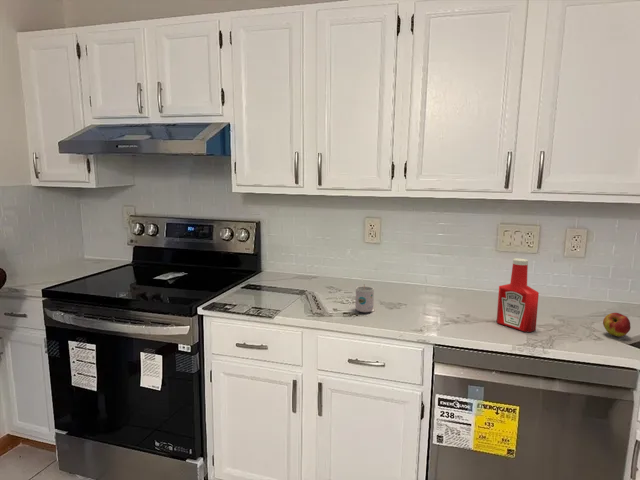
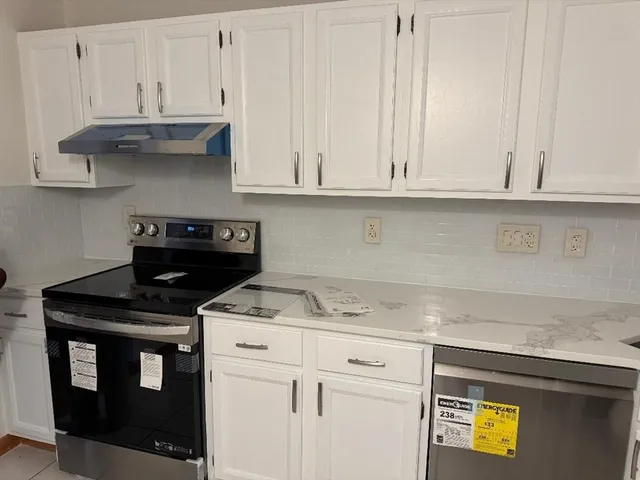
- mug [354,283,375,313]
- soap bottle [496,257,540,333]
- apple [602,312,631,338]
